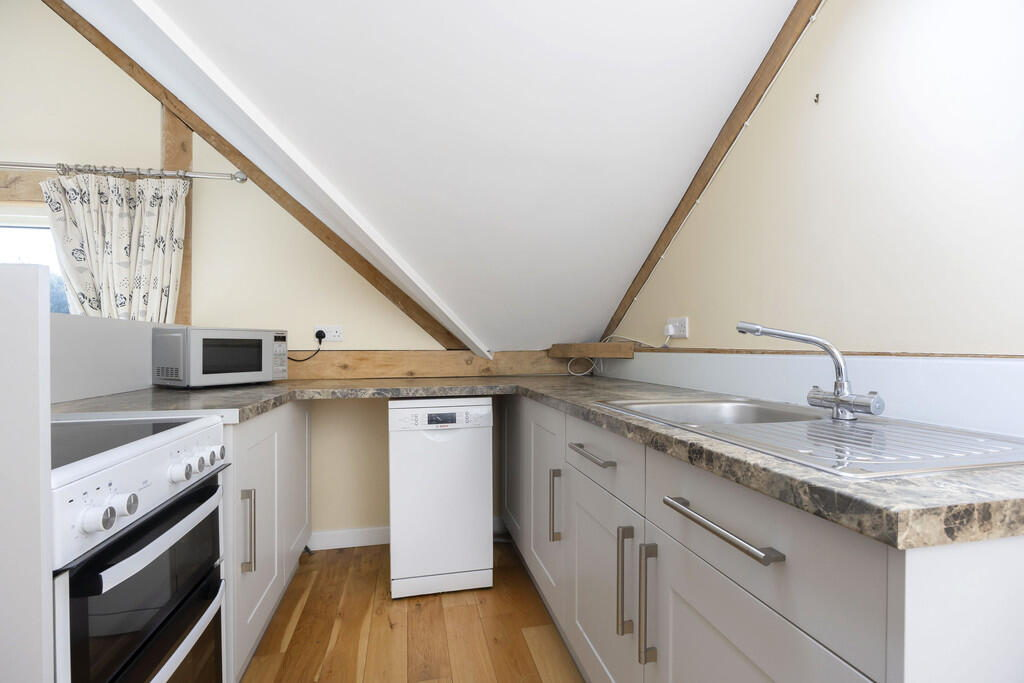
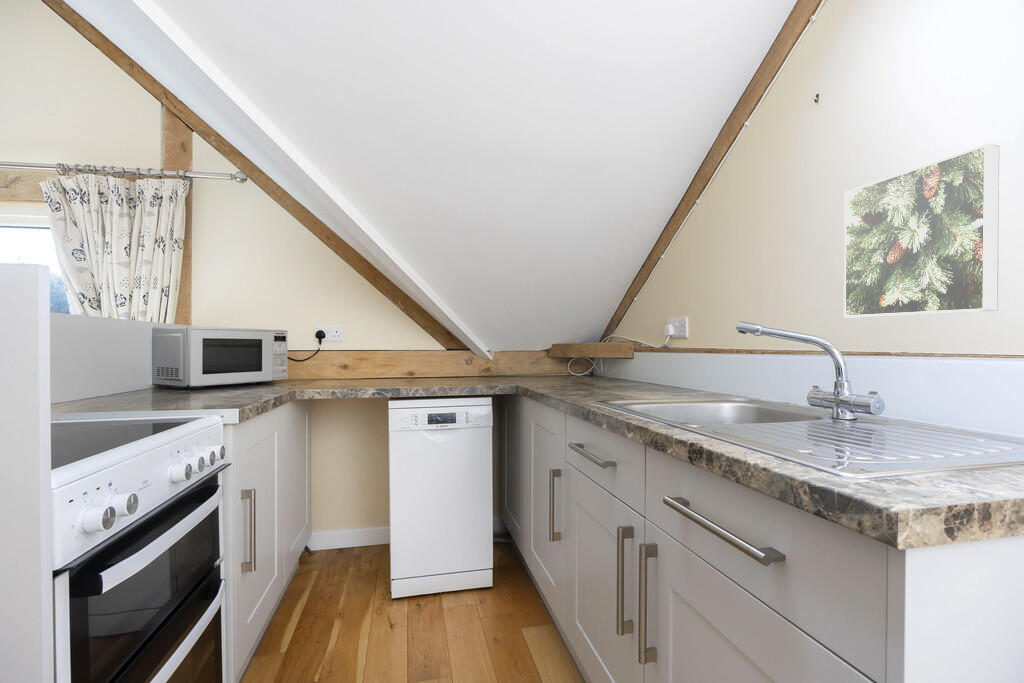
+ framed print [843,143,1001,318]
